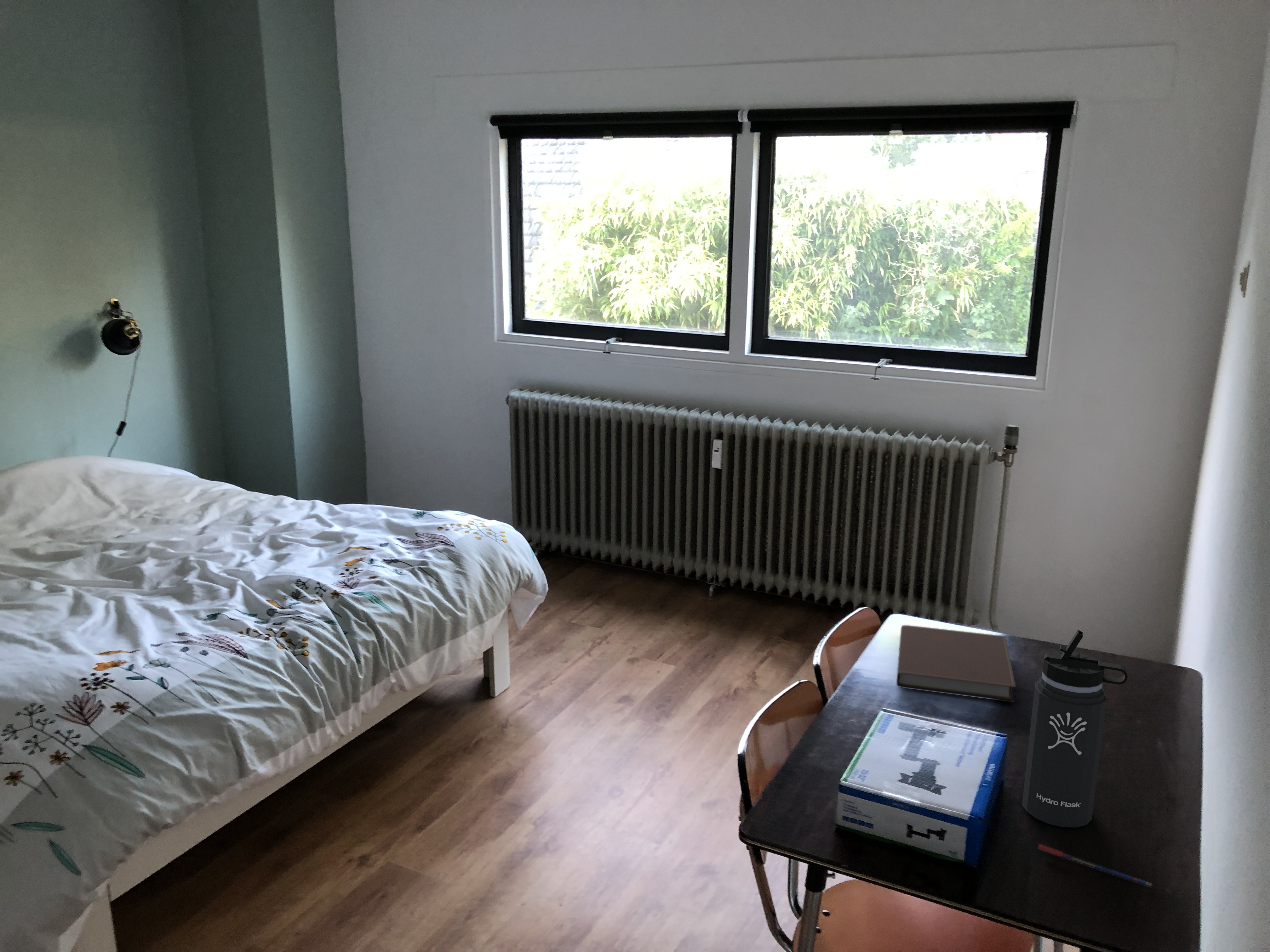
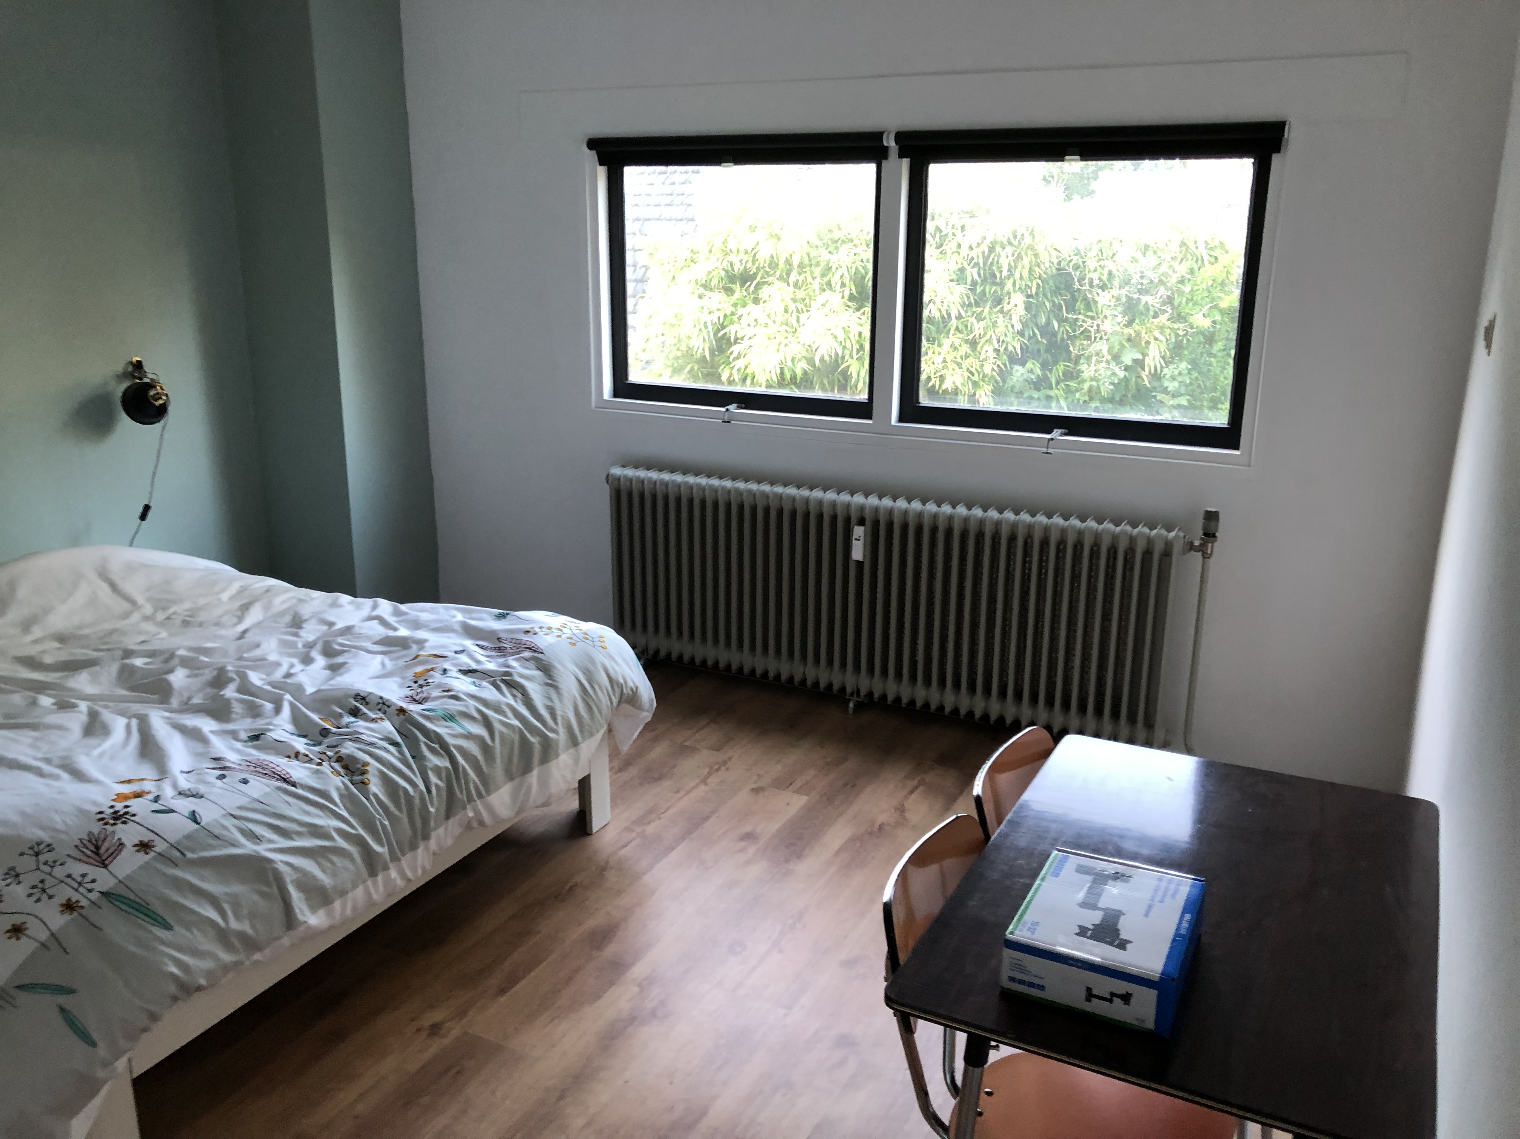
- thermos bottle [1022,630,1128,828]
- pen [1038,844,1152,888]
- notebook [896,625,1016,703]
